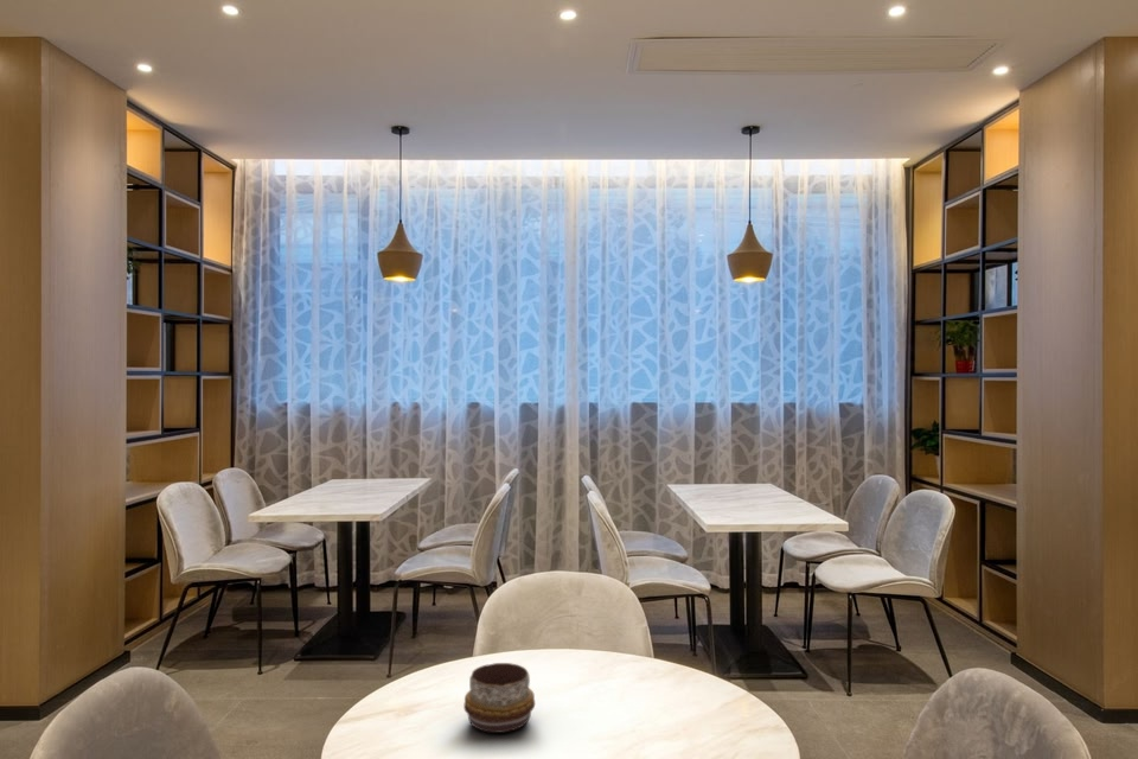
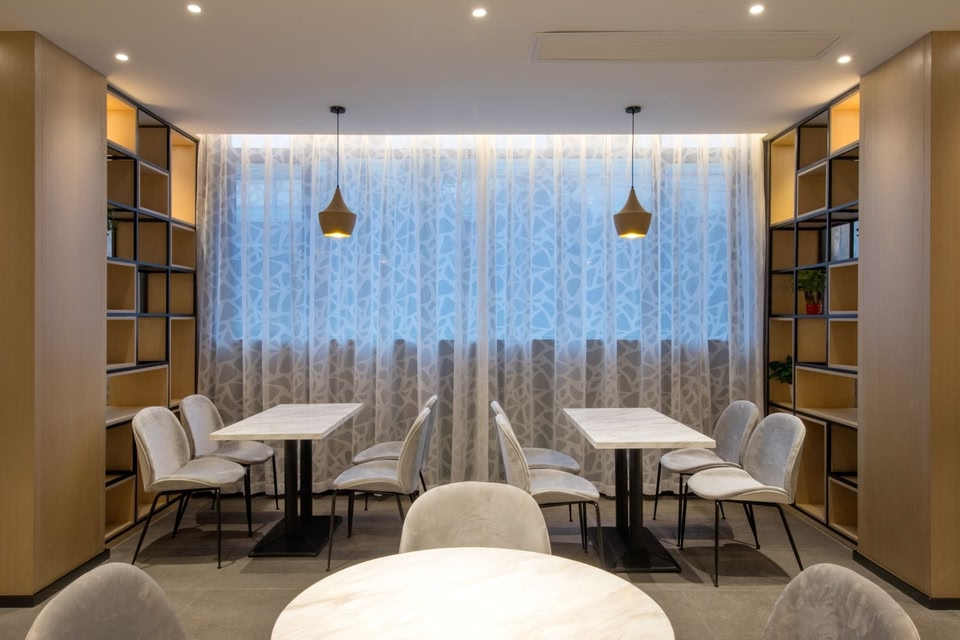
- decorative bowl [462,662,536,734]
